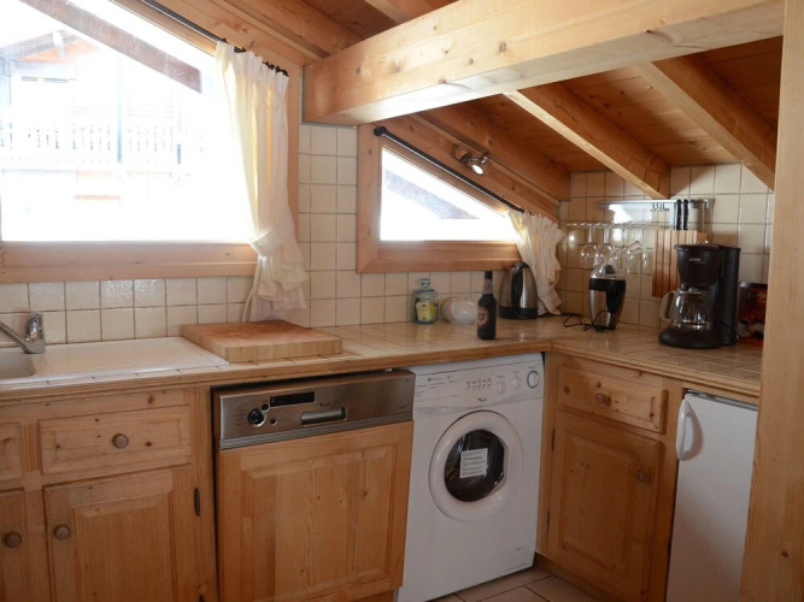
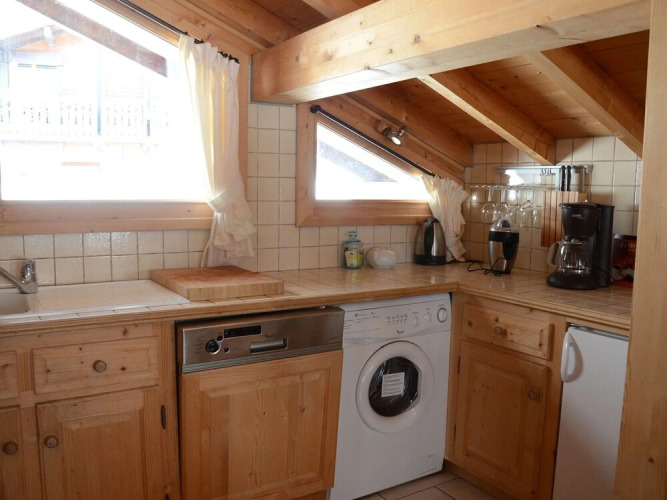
- bottle [475,270,499,341]
